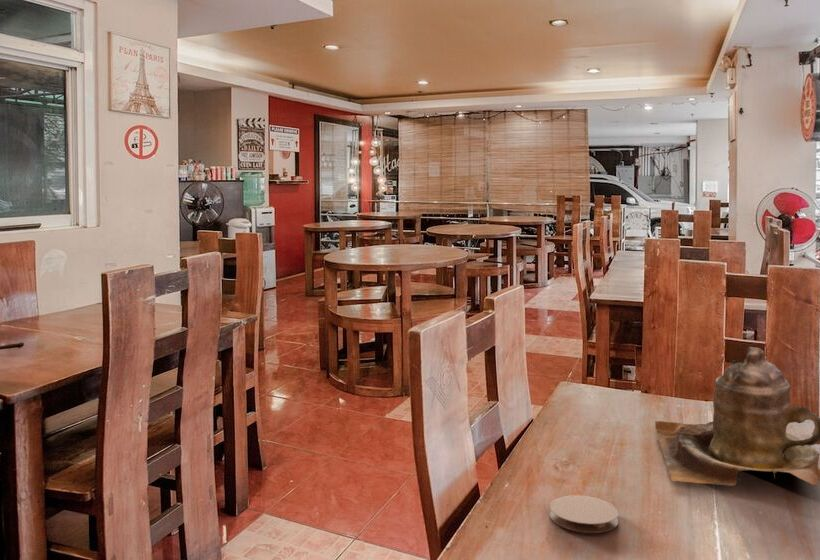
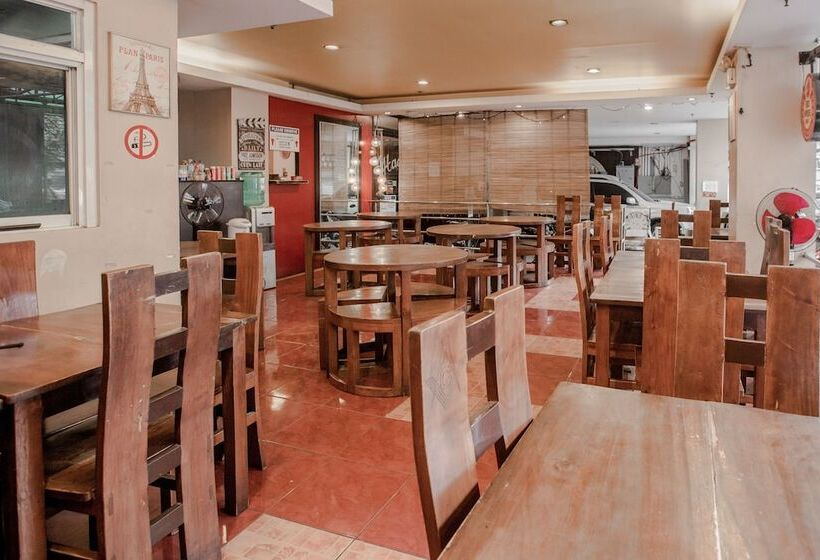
- teapot [654,346,820,487]
- coaster [549,494,619,534]
